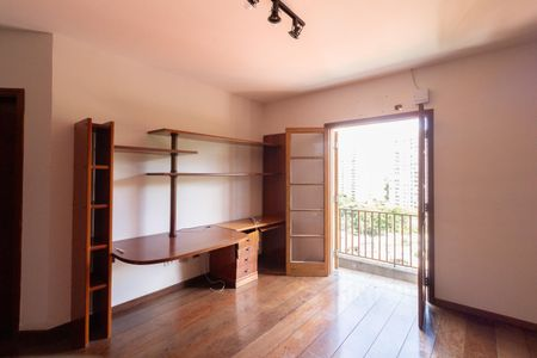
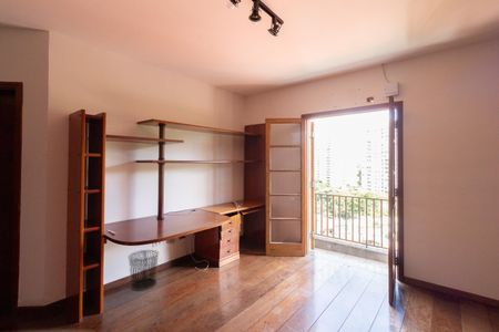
+ waste bin [128,249,160,291]
